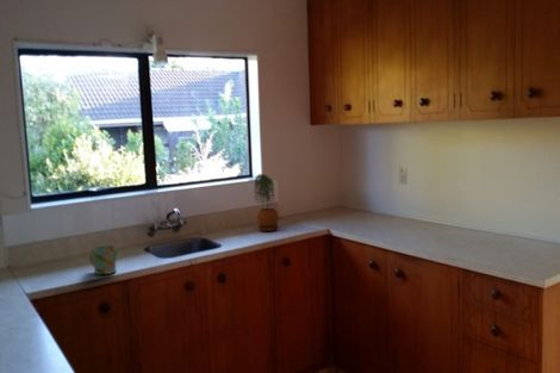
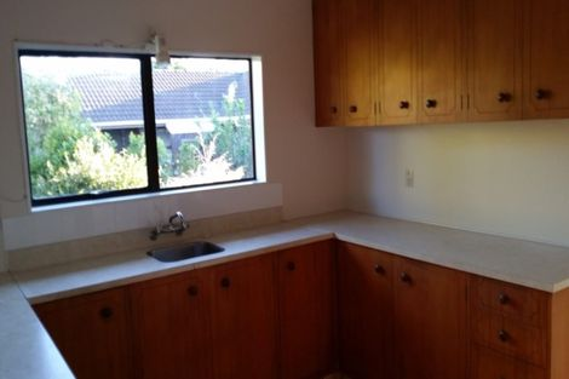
- potted plant [253,173,280,232]
- mug [88,244,118,275]
